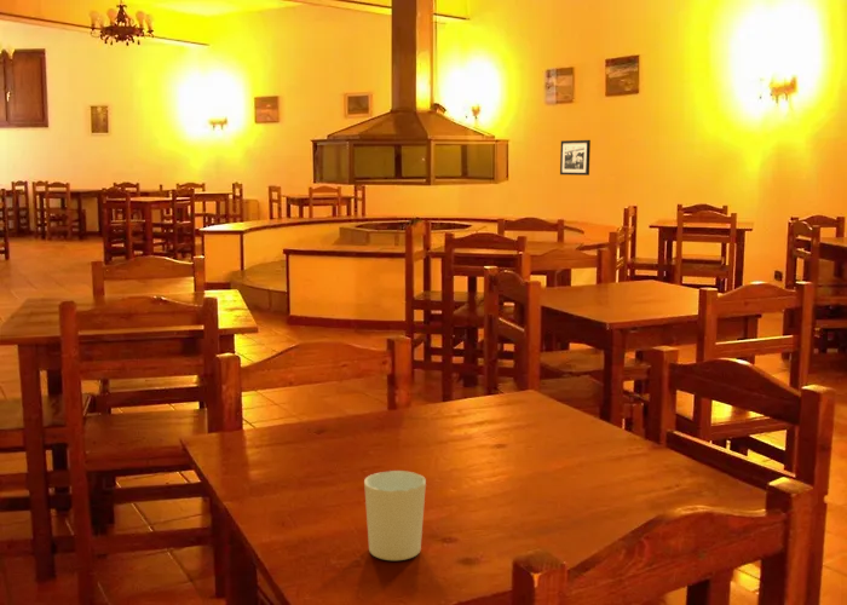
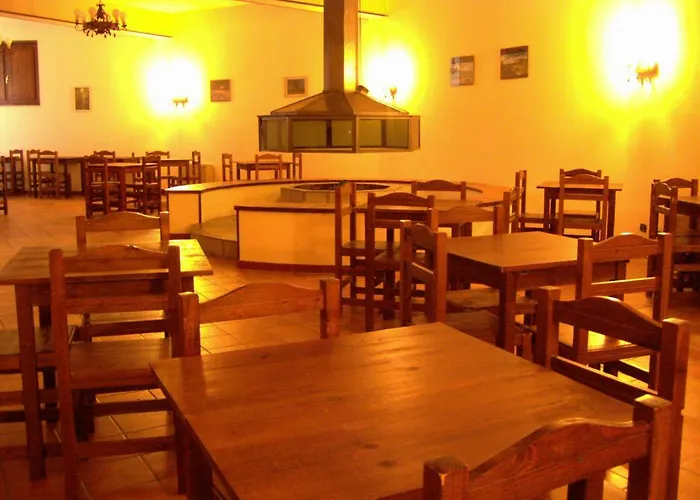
- picture frame [559,139,592,177]
- cup [363,469,427,561]
